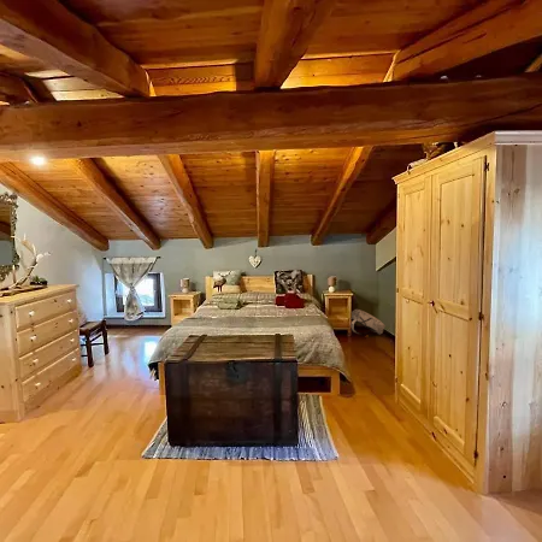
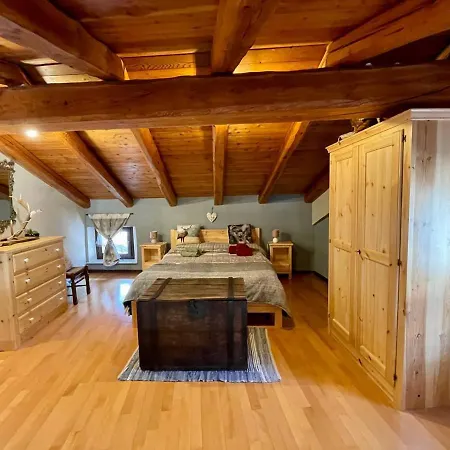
- backpack [349,308,387,337]
